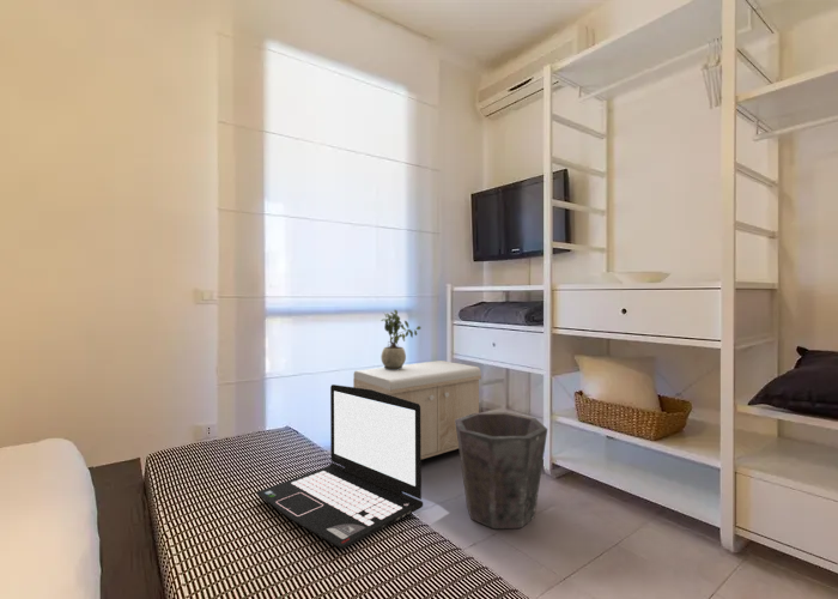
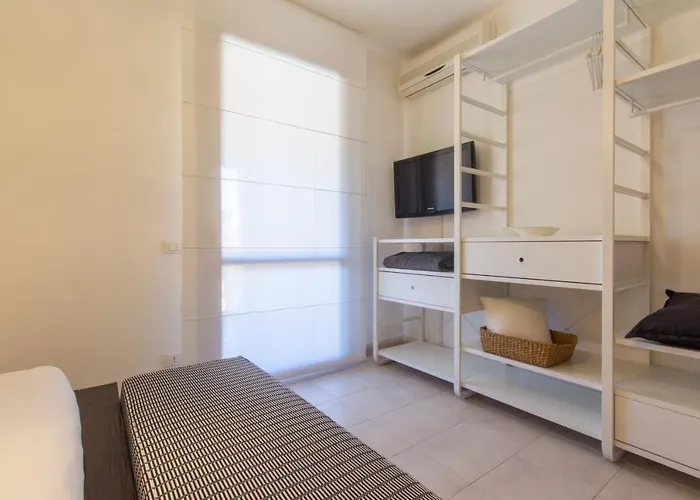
- waste bin [455,411,548,530]
- laptop [256,383,424,550]
- storage bench [352,359,482,460]
- potted plant [379,309,423,370]
